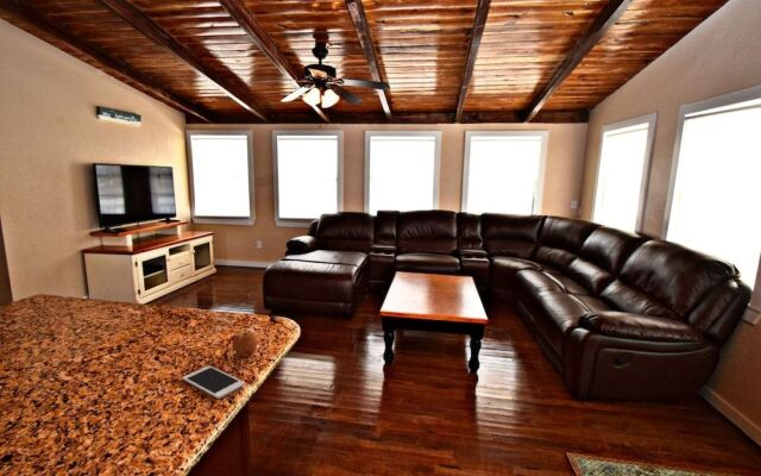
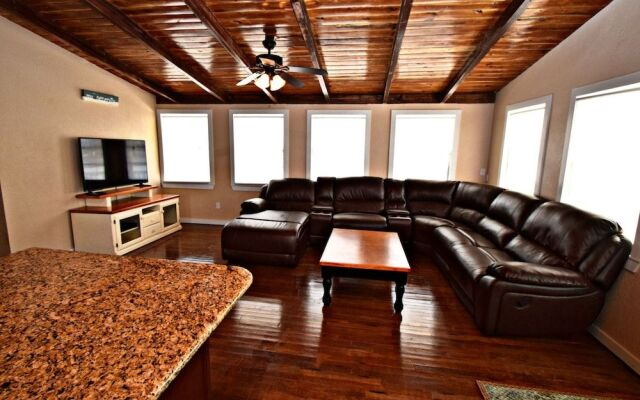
- apple [231,328,258,357]
- cell phone [181,364,246,400]
